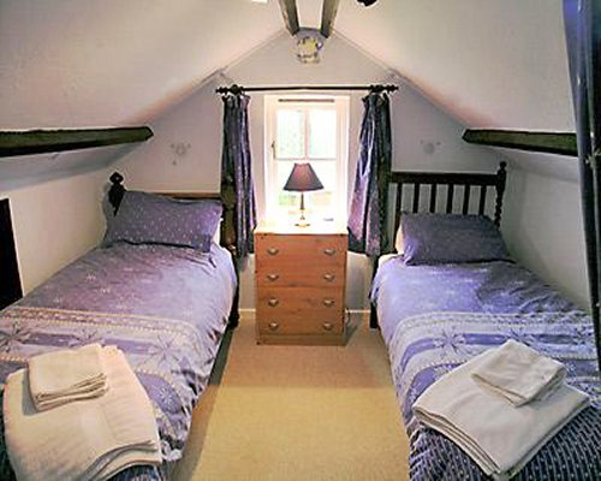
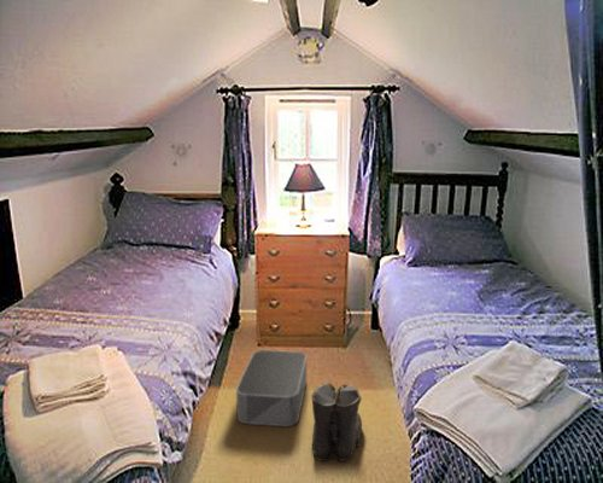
+ boots [310,382,363,462]
+ storage bin [235,349,308,427]
